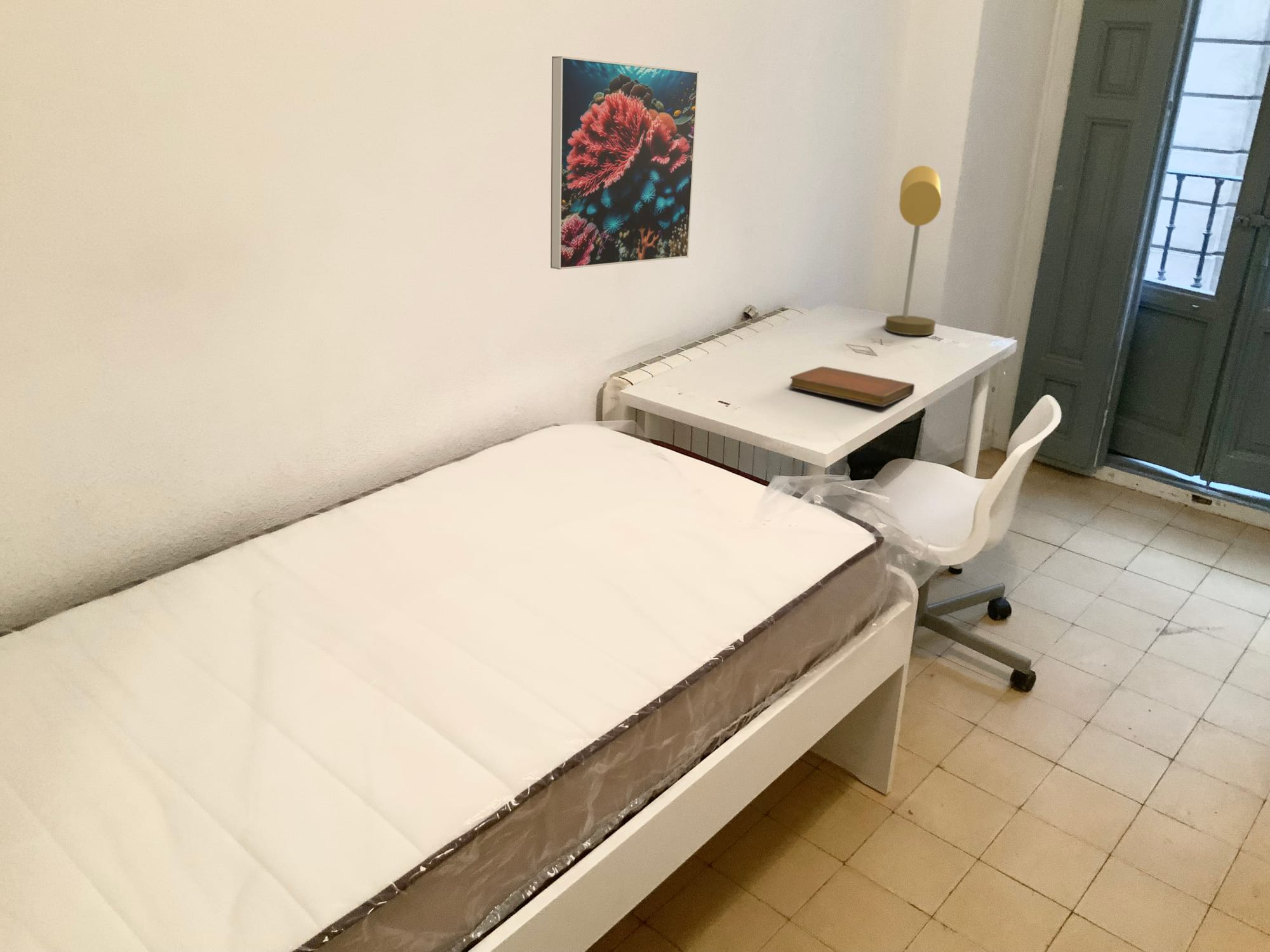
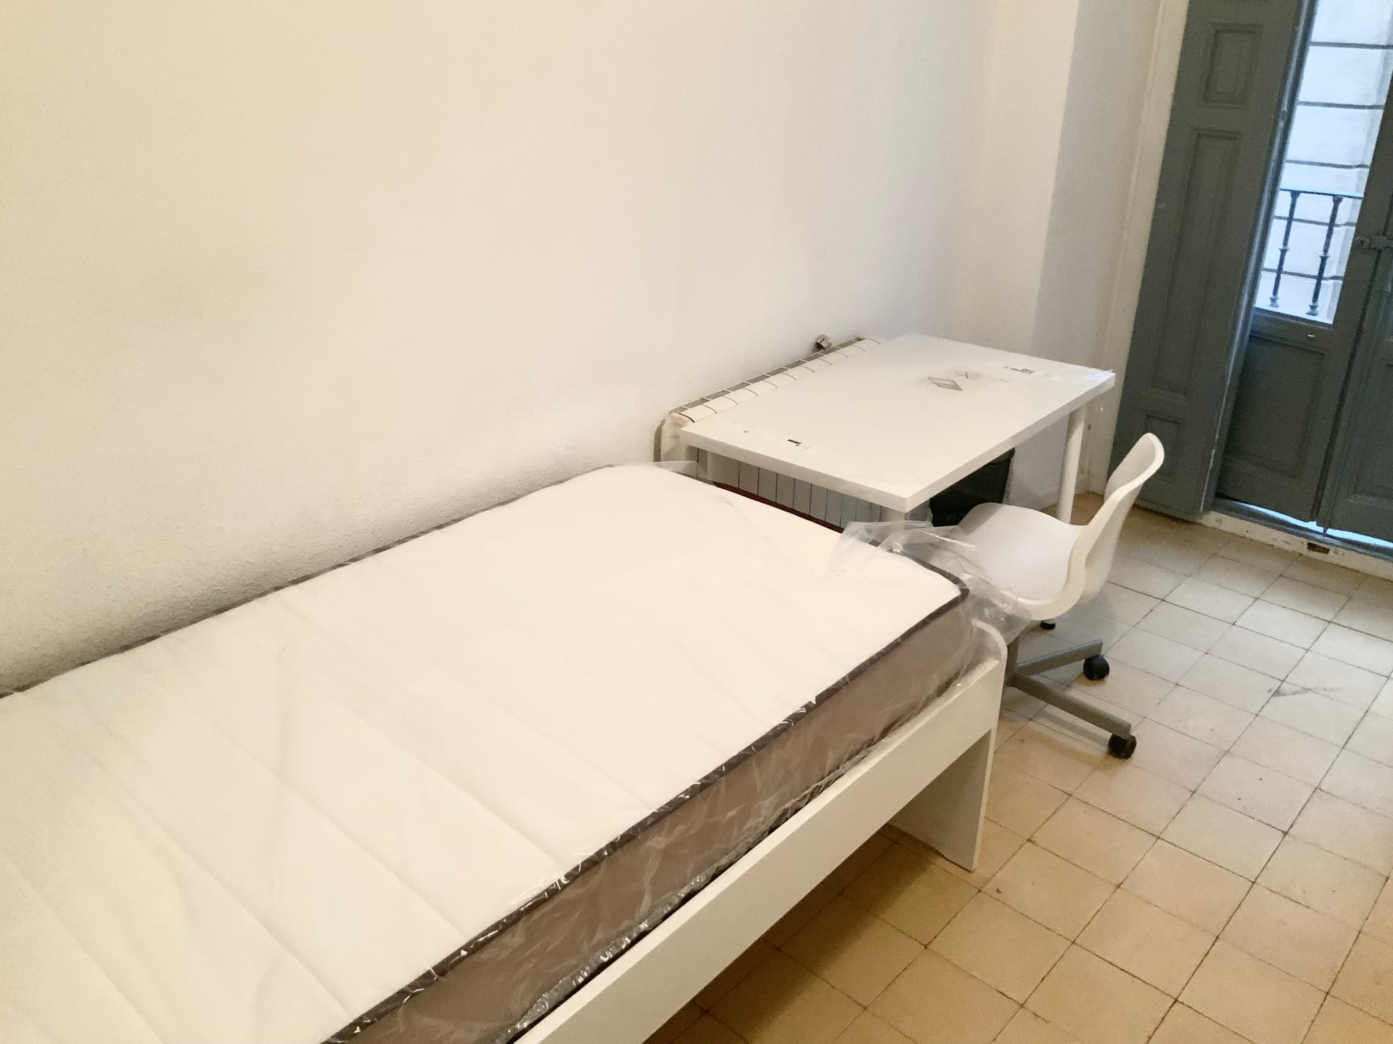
- notebook [789,366,915,407]
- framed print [550,55,699,270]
- desk lamp [884,165,942,336]
